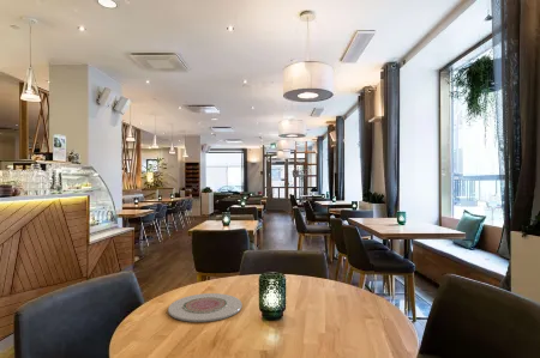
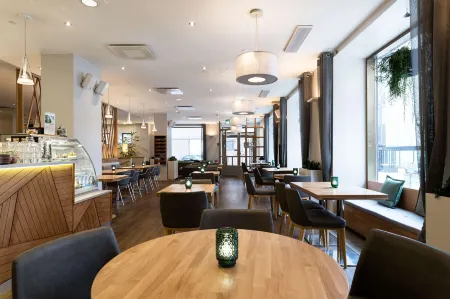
- plate [167,292,244,323]
